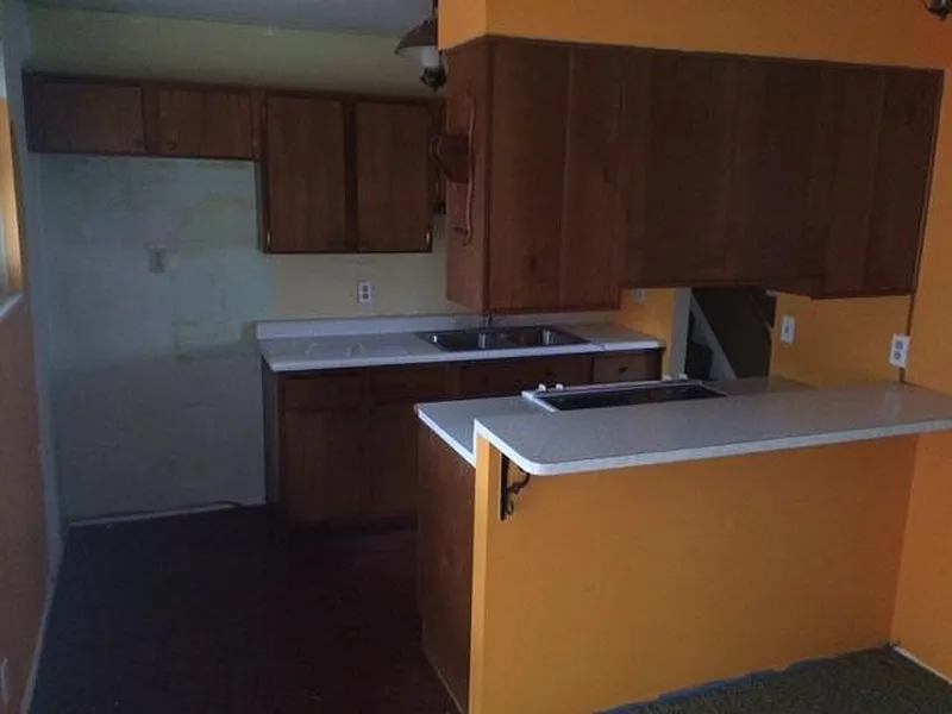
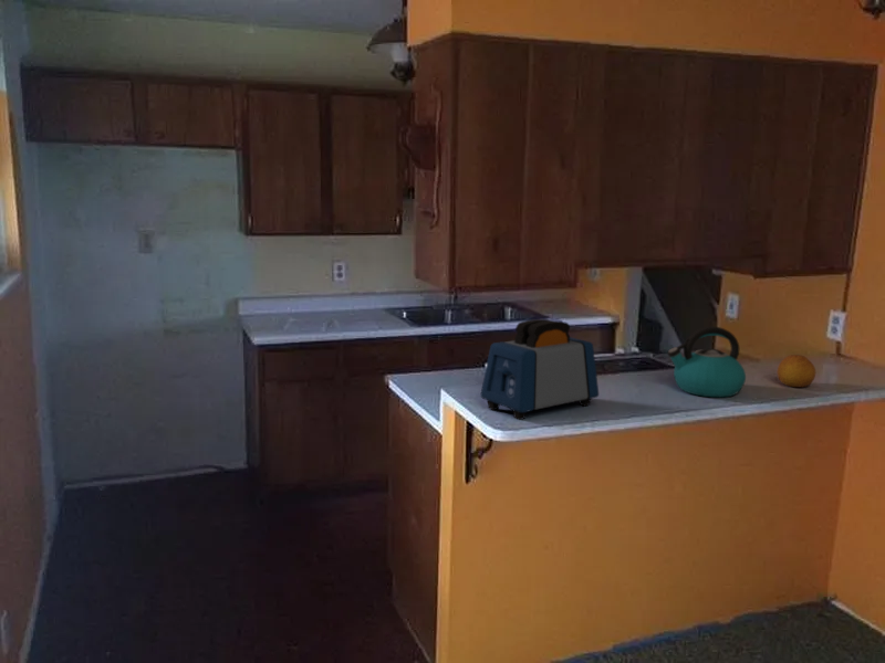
+ fruit [777,354,816,388]
+ kettle [666,325,747,399]
+ toaster [479,318,600,421]
